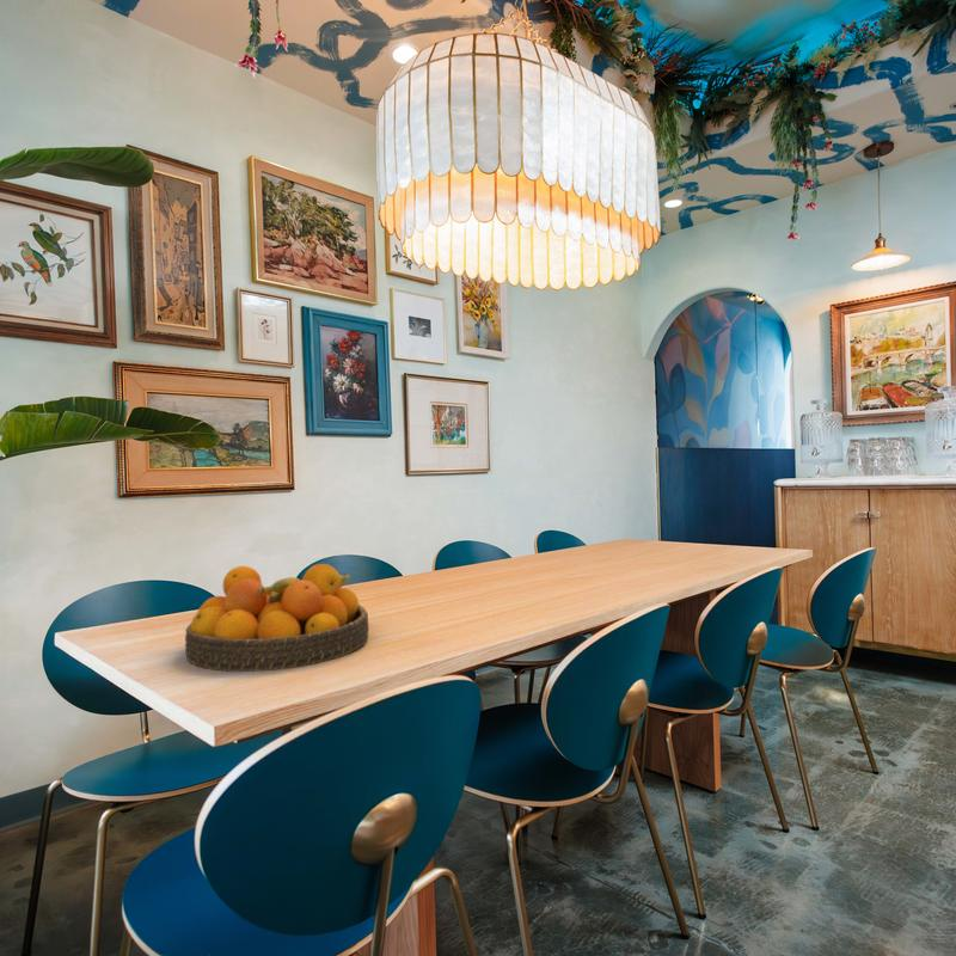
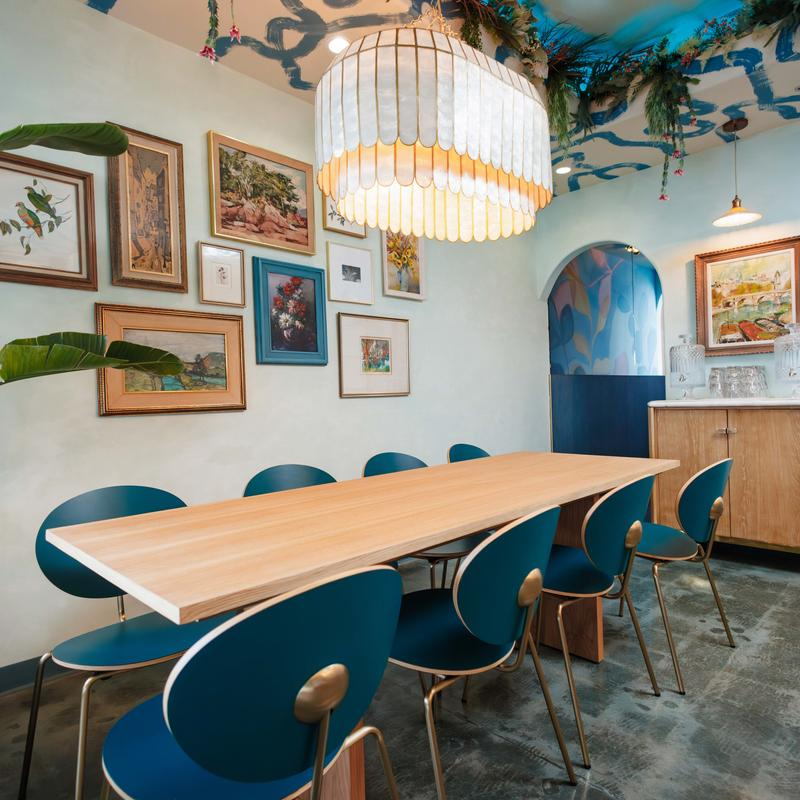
- fruit bowl [184,563,370,673]
